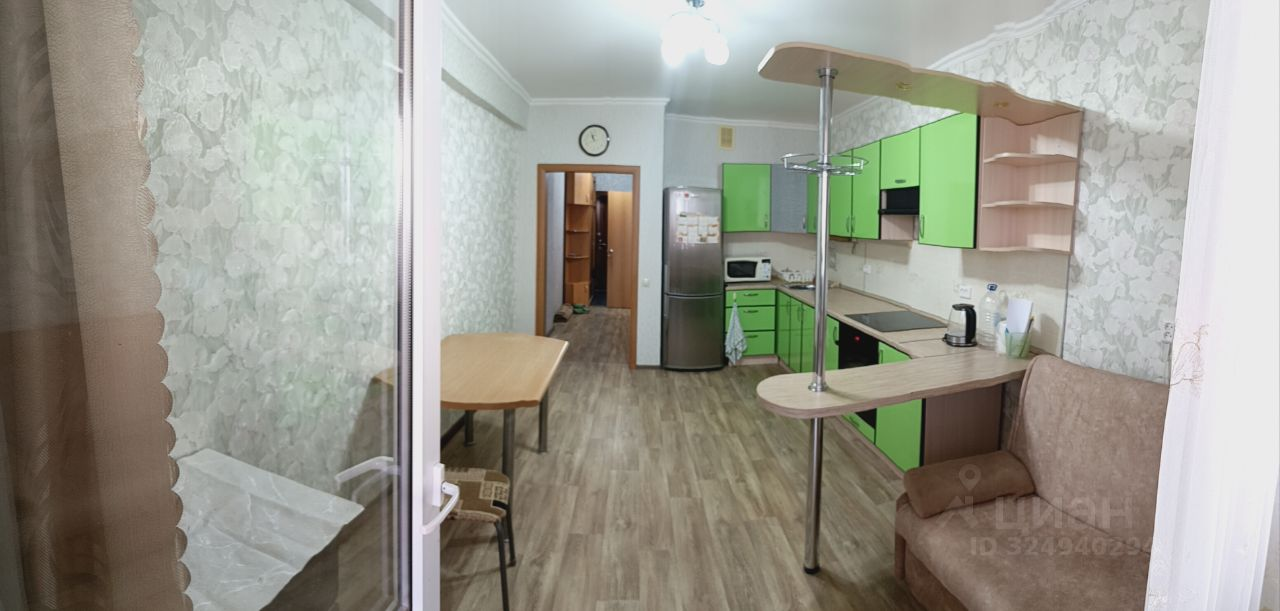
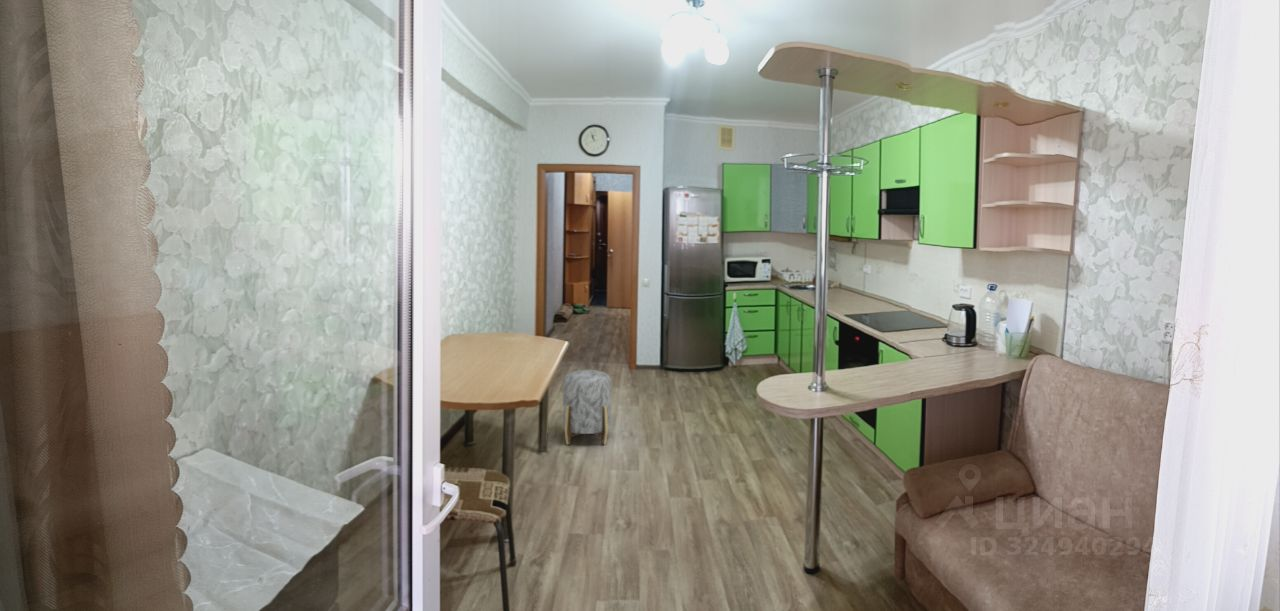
+ stool [562,369,612,446]
